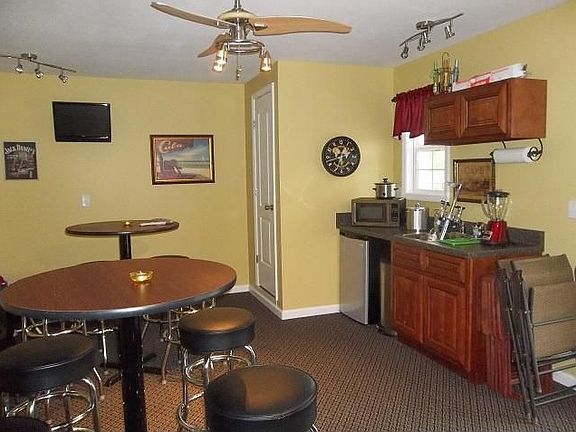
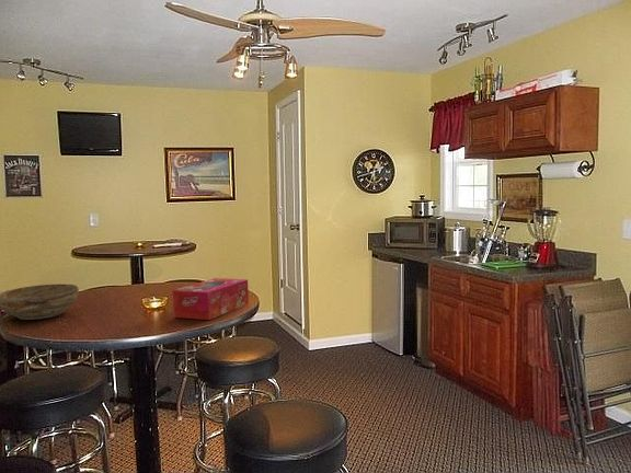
+ tissue box [172,277,250,321]
+ bowl [0,284,80,321]
